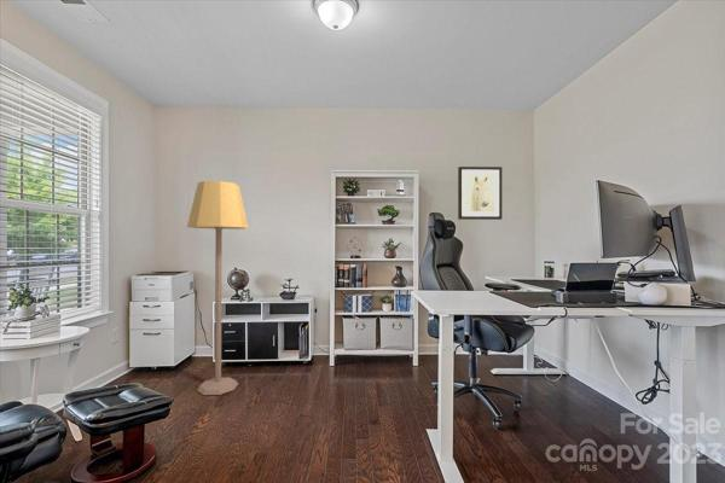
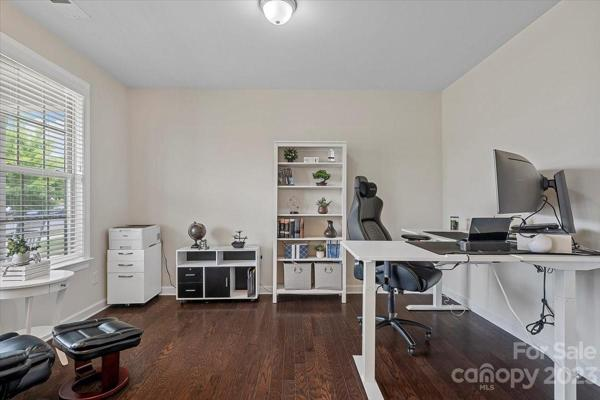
- wall art [457,165,503,221]
- lamp [186,180,249,396]
